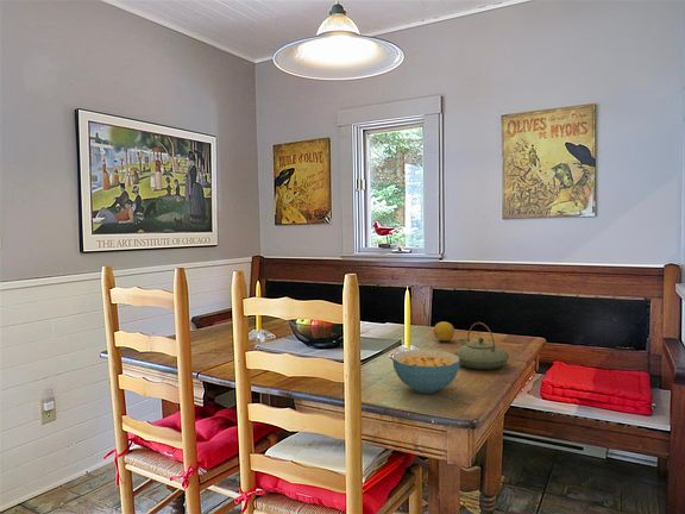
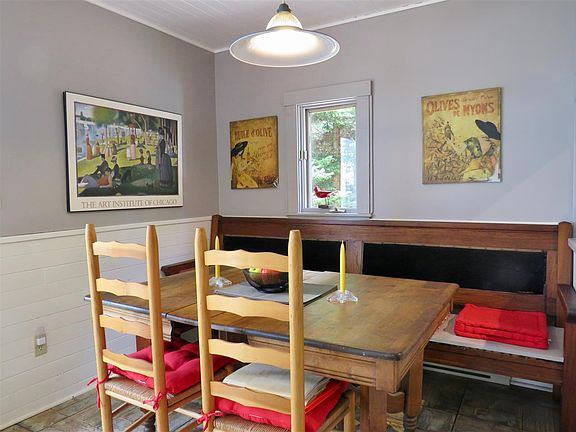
- fruit [433,321,455,343]
- teapot [452,321,510,371]
- cereal bowl [391,349,460,395]
